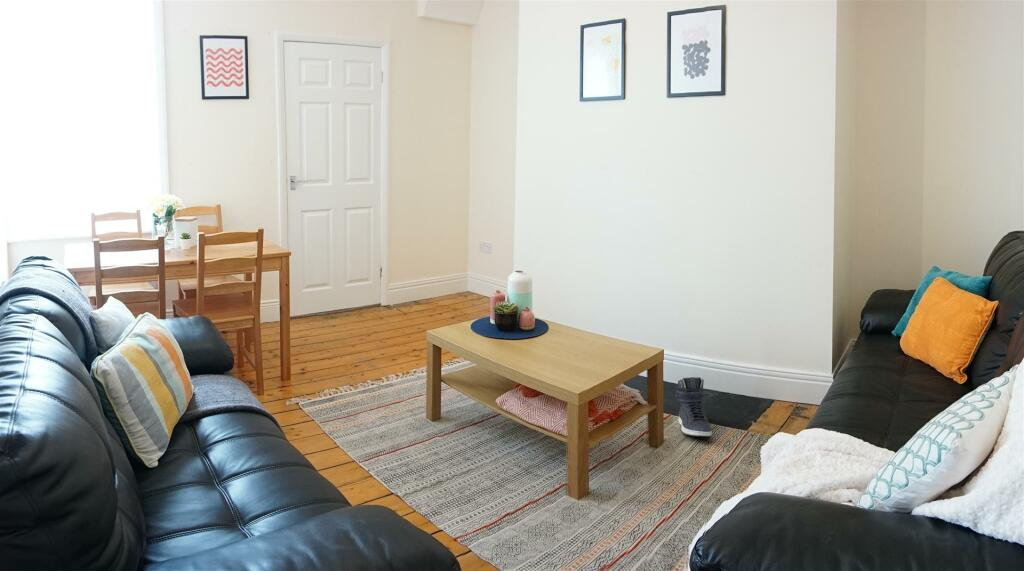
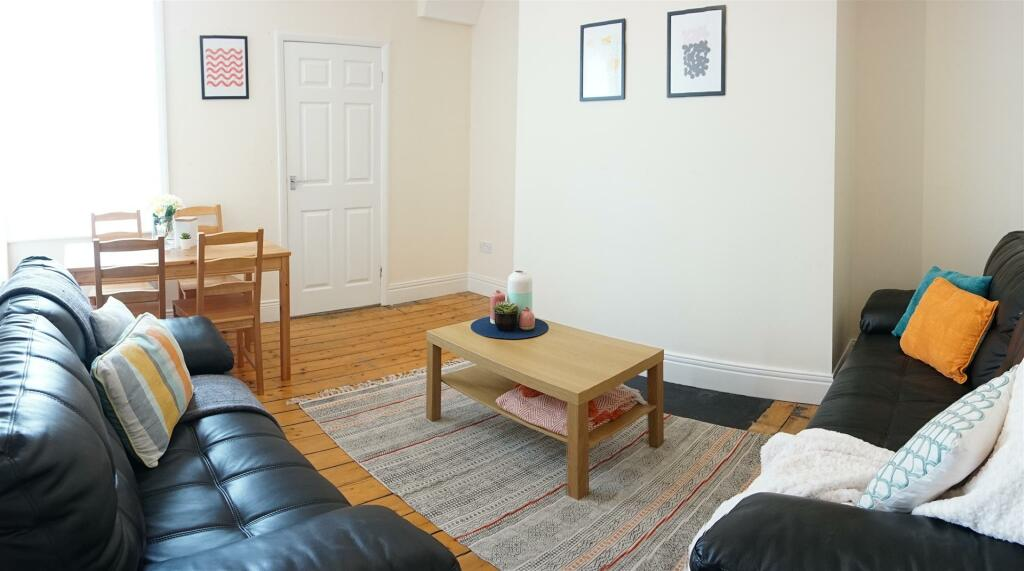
- sneaker [674,376,713,438]
